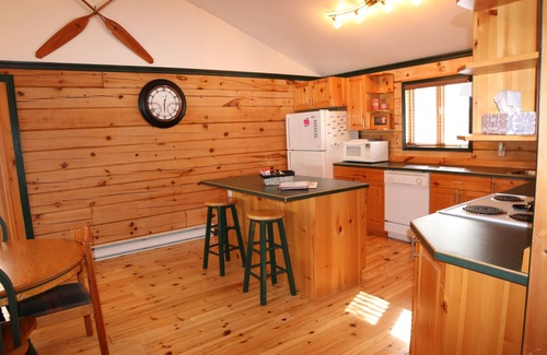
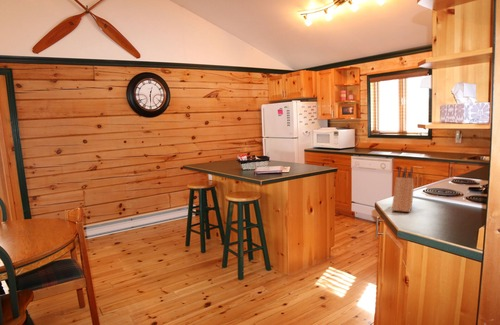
+ knife block [391,166,415,213]
